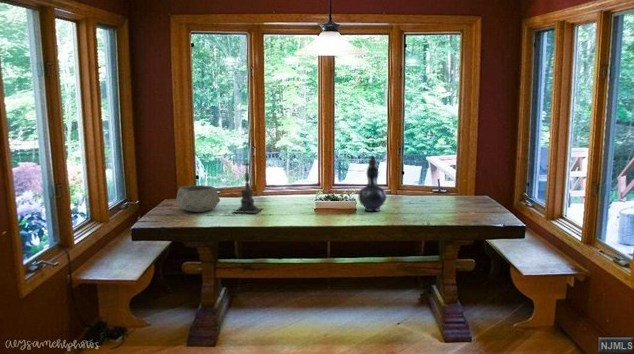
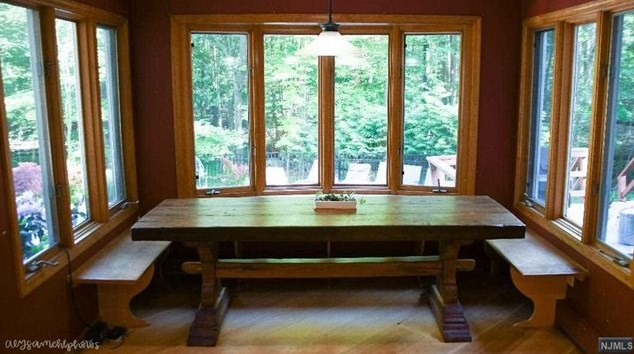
- decorative vase [358,154,388,212]
- candle holder [232,155,265,214]
- bowl [175,184,221,213]
